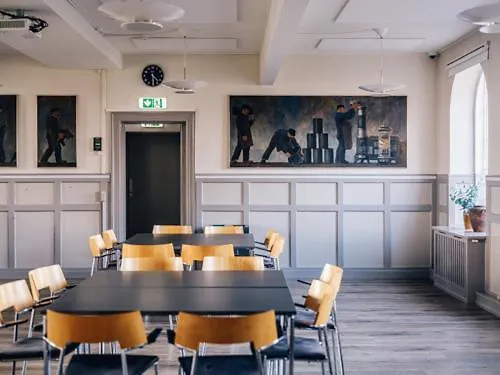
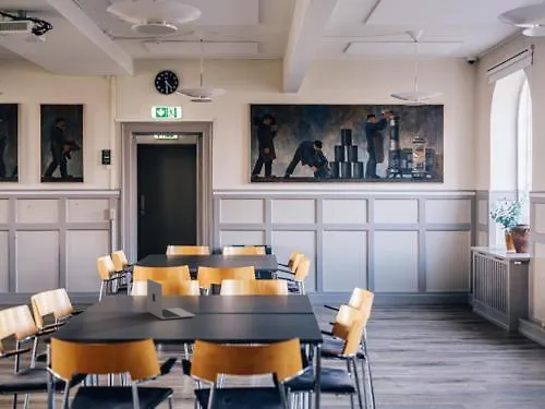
+ laptop [146,278,196,321]
